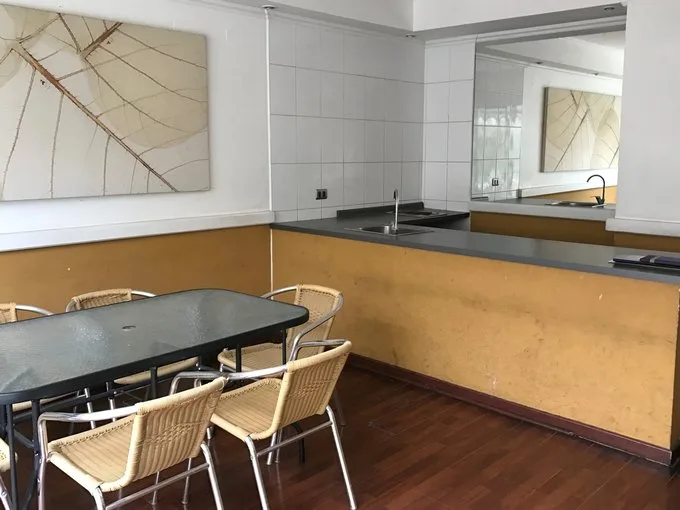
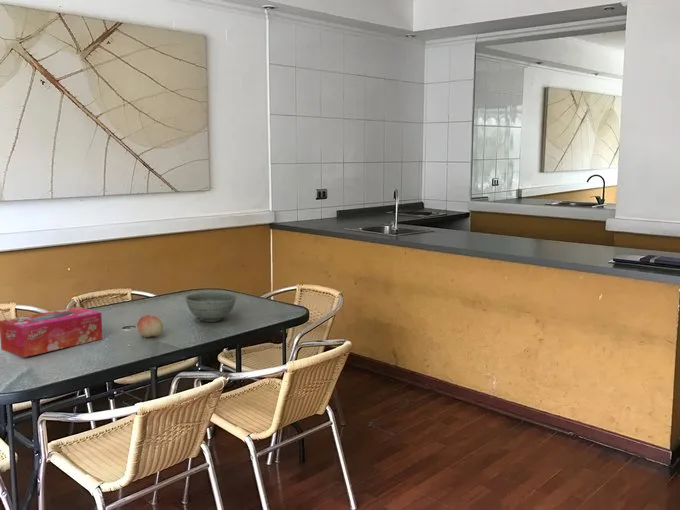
+ bowl [184,290,238,323]
+ tissue box [0,306,103,358]
+ fruit [136,314,164,338]
